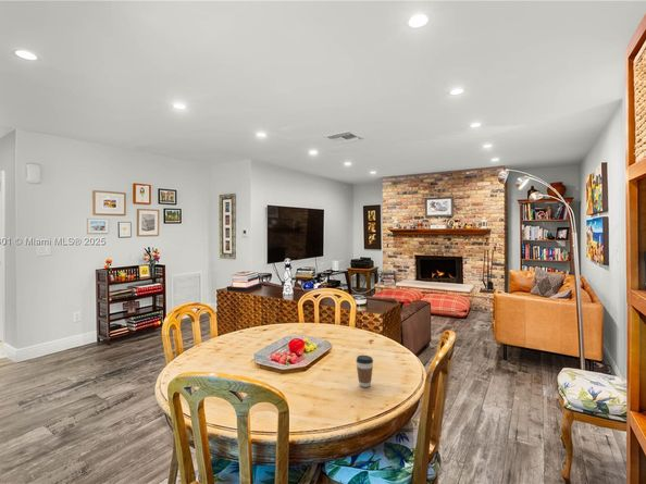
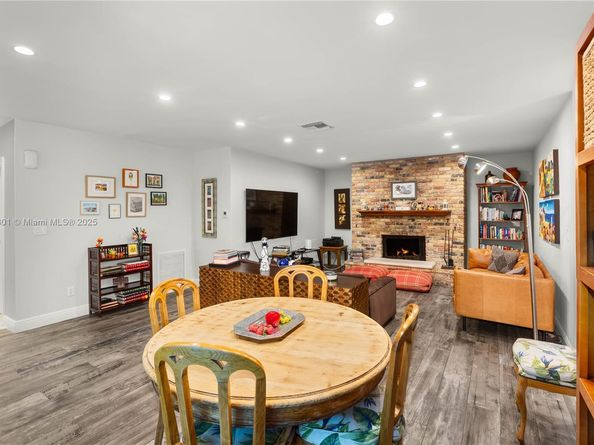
- coffee cup [355,355,374,388]
